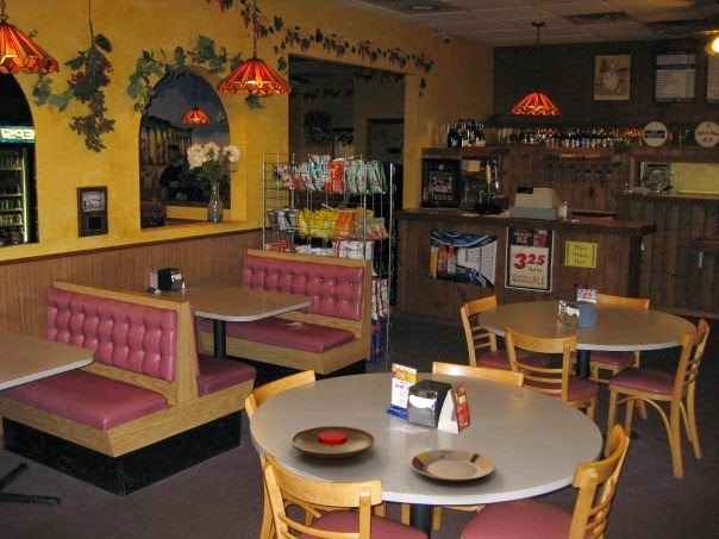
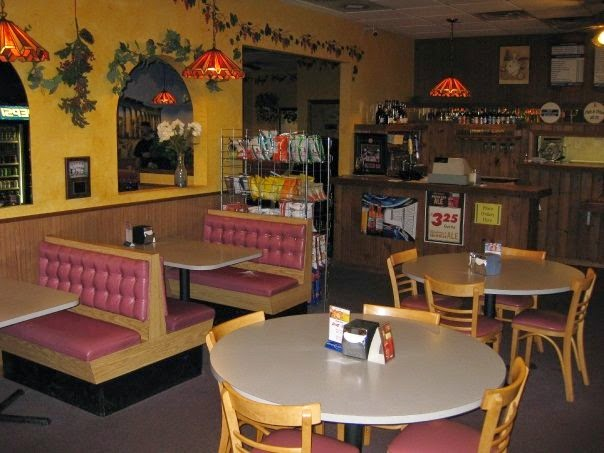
- plate [409,449,495,483]
- plate [289,425,376,459]
